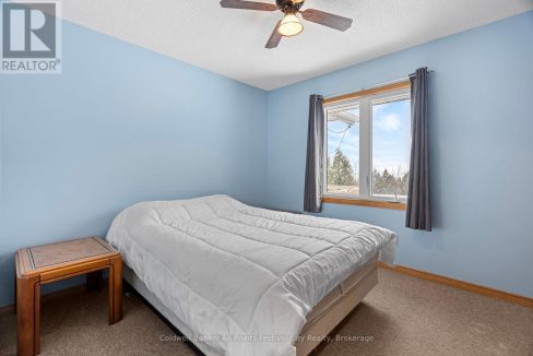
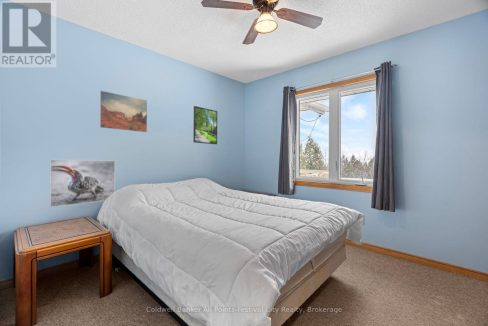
+ wall art [99,90,148,133]
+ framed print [192,105,218,145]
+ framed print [49,159,116,208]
